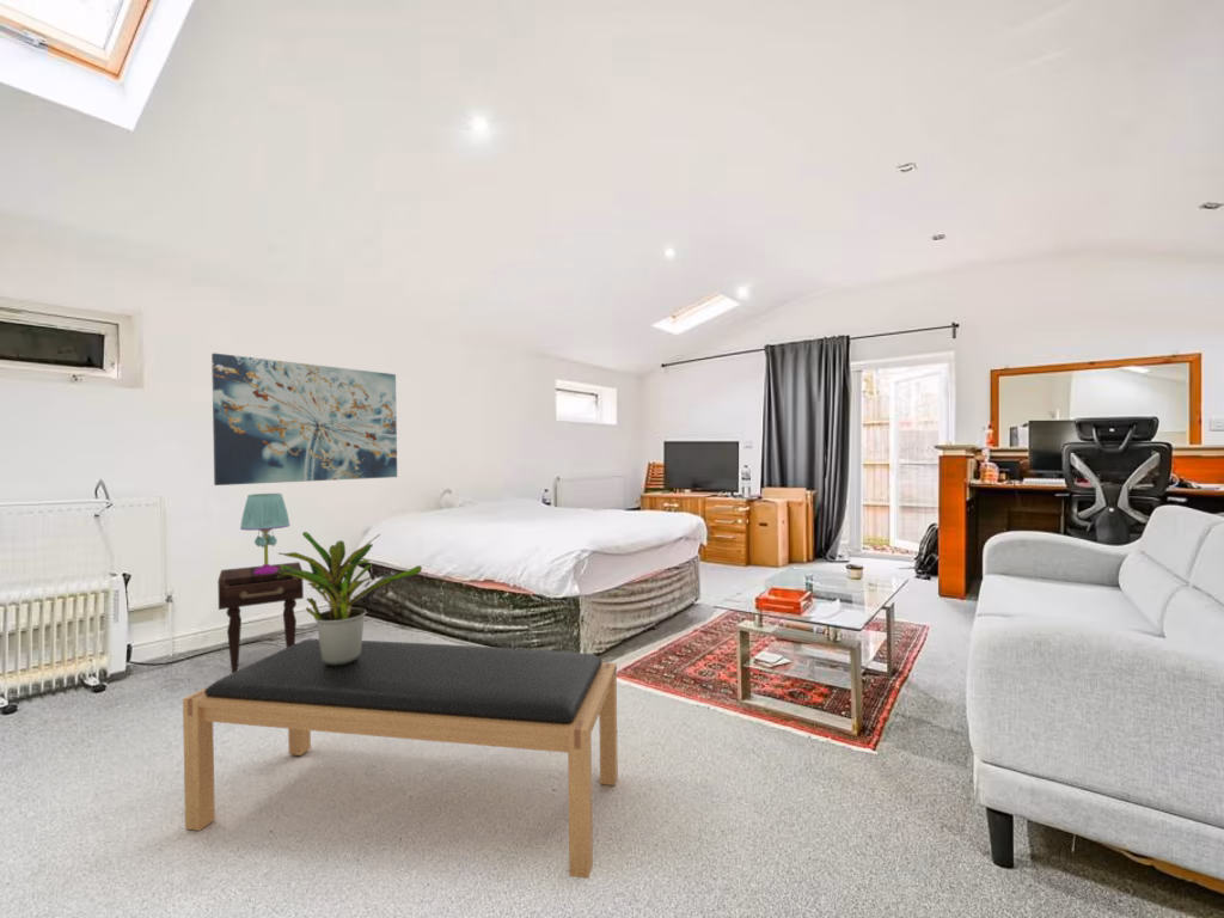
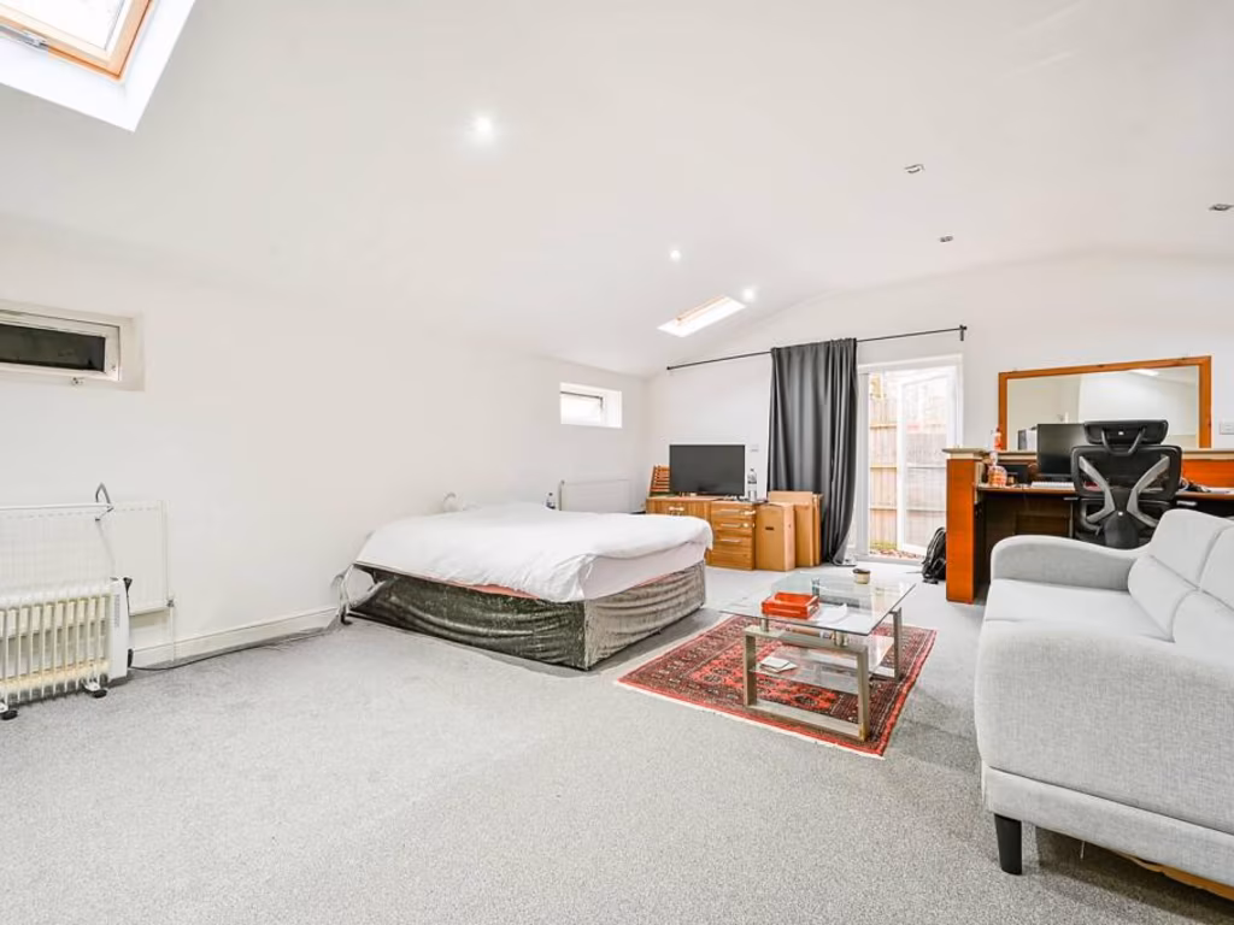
- wall art [210,353,398,486]
- bench [182,638,619,880]
- nightstand [216,561,305,674]
- potted plant [275,531,423,666]
- table lamp [239,492,292,574]
